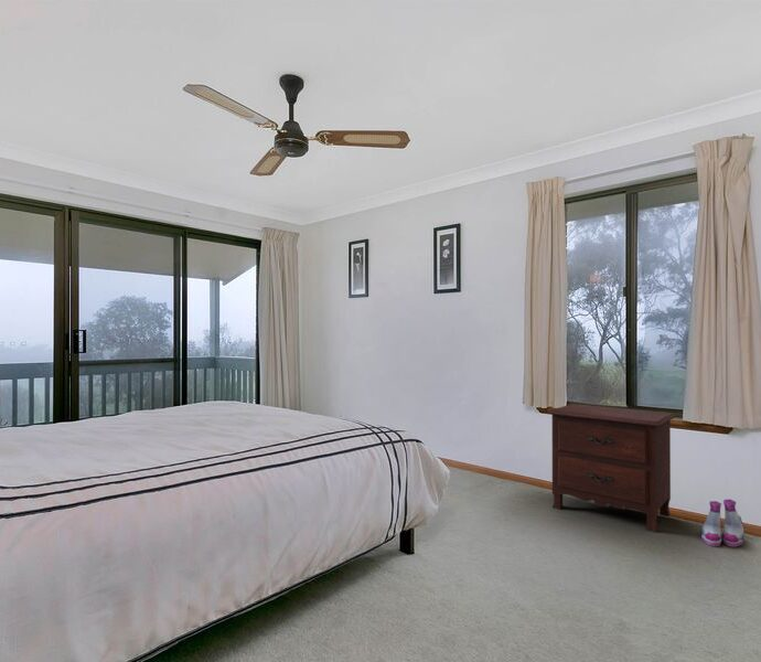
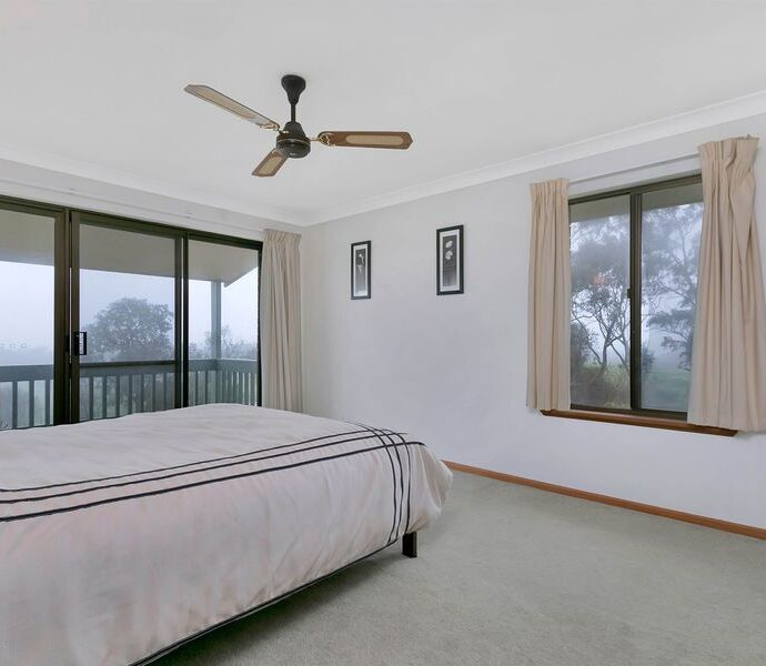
- nightstand [545,403,676,534]
- boots [699,498,747,547]
